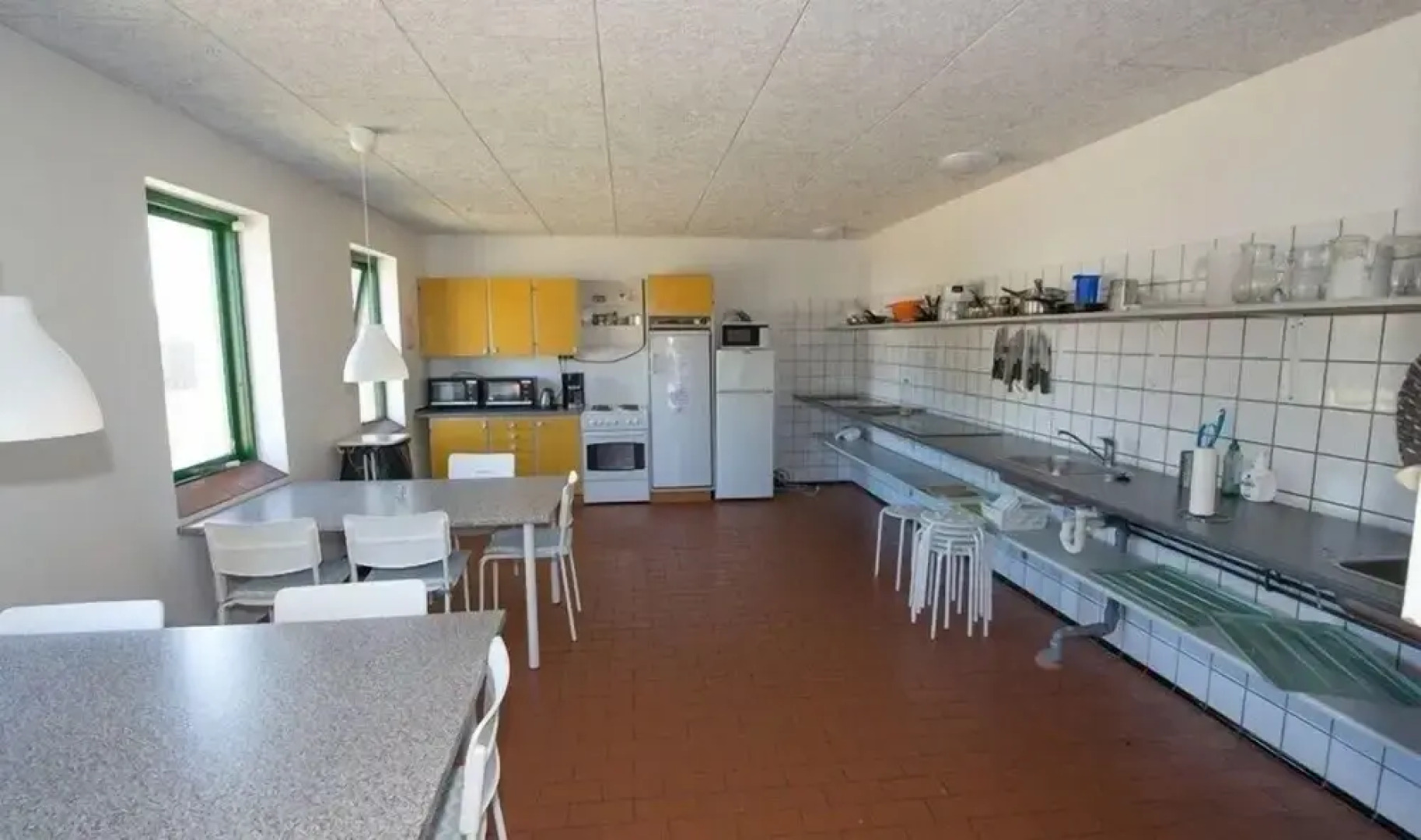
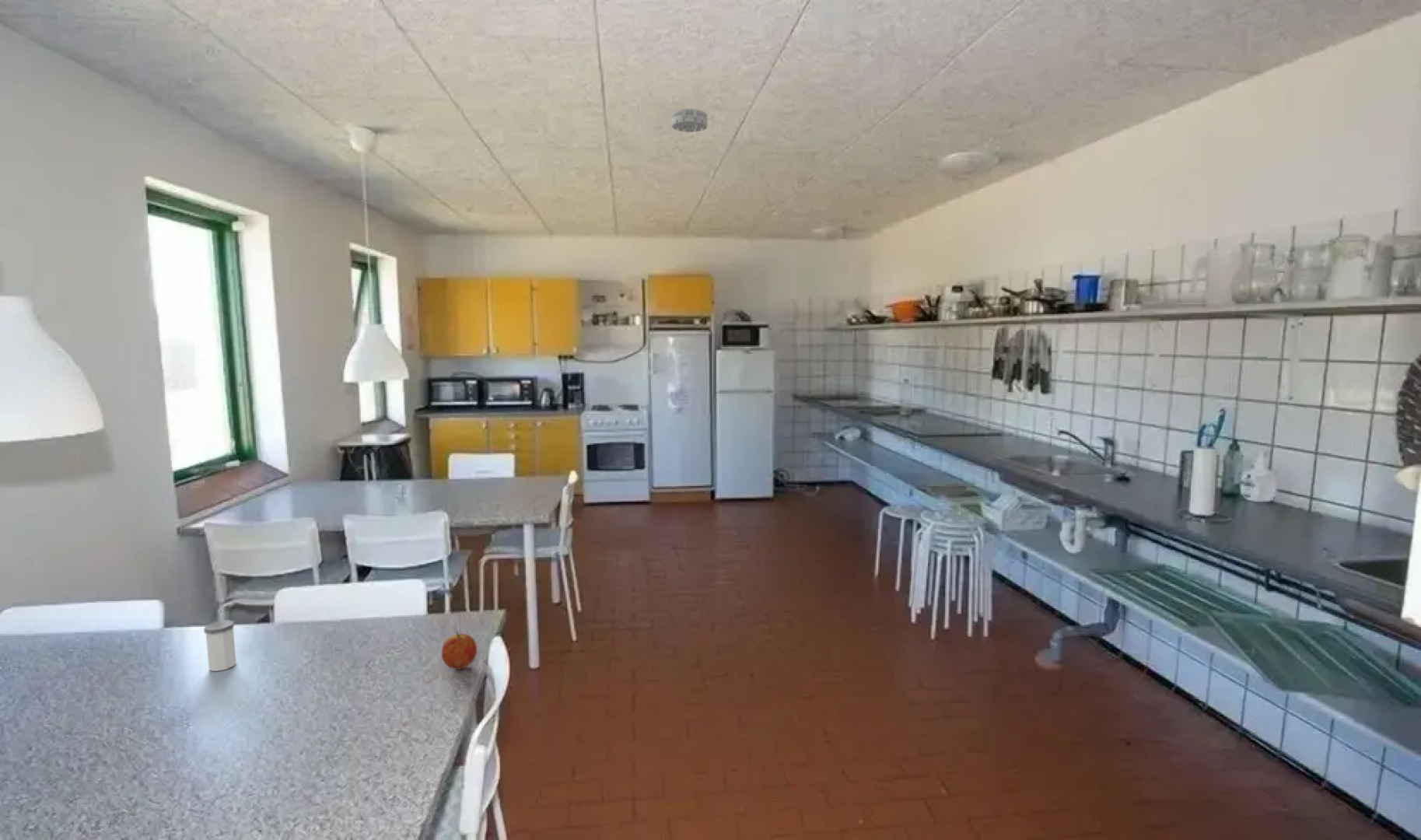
+ smoke detector [671,107,708,133]
+ fruit [440,631,478,670]
+ salt shaker [203,619,237,672]
